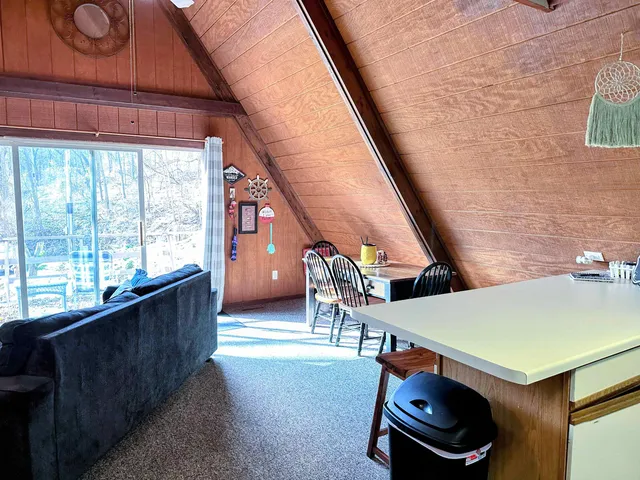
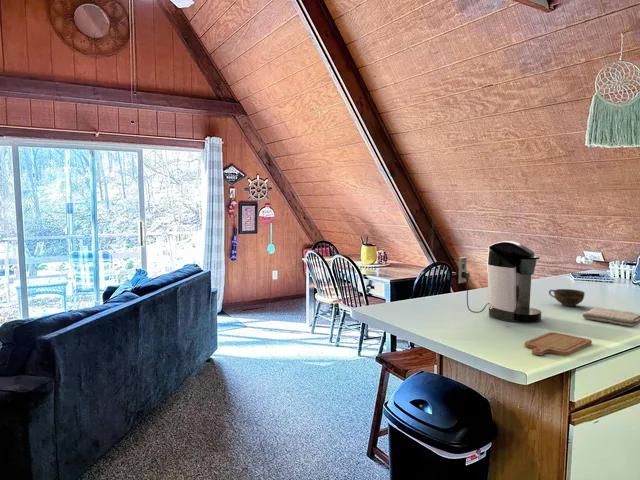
+ coffee maker [458,240,542,323]
+ cup [548,288,586,307]
+ chopping board [524,331,593,356]
+ washcloth [581,307,640,327]
